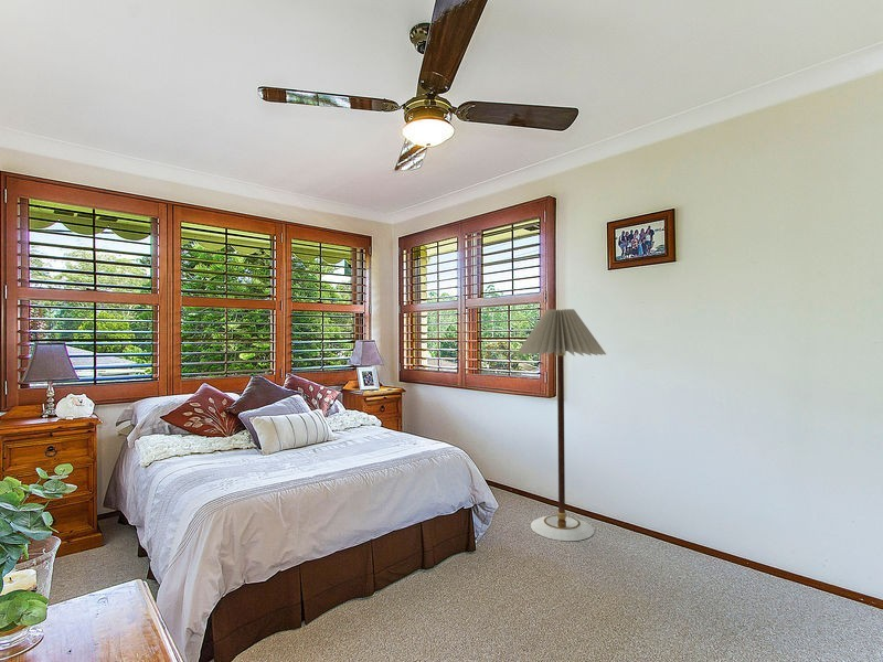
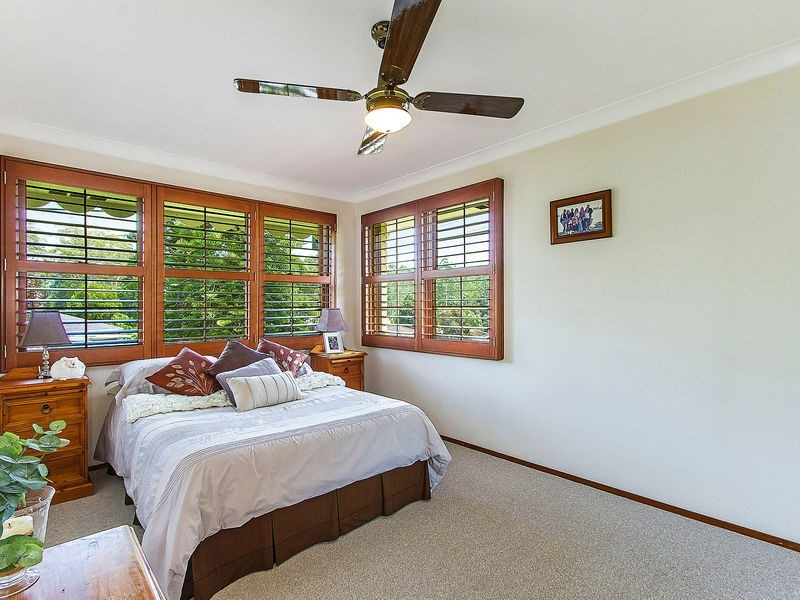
- floor lamp [515,308,607,542]
